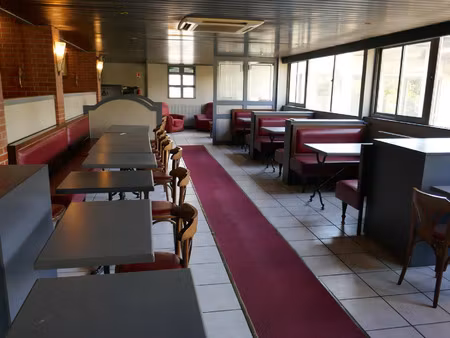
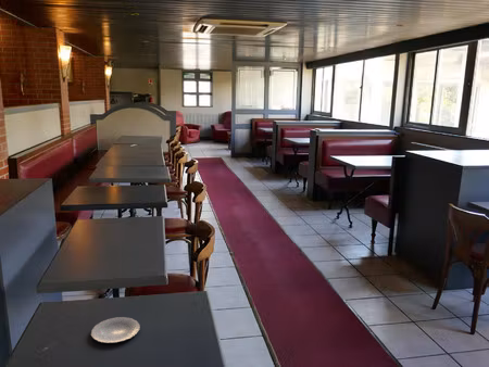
+ plate [90,316,141,344]
